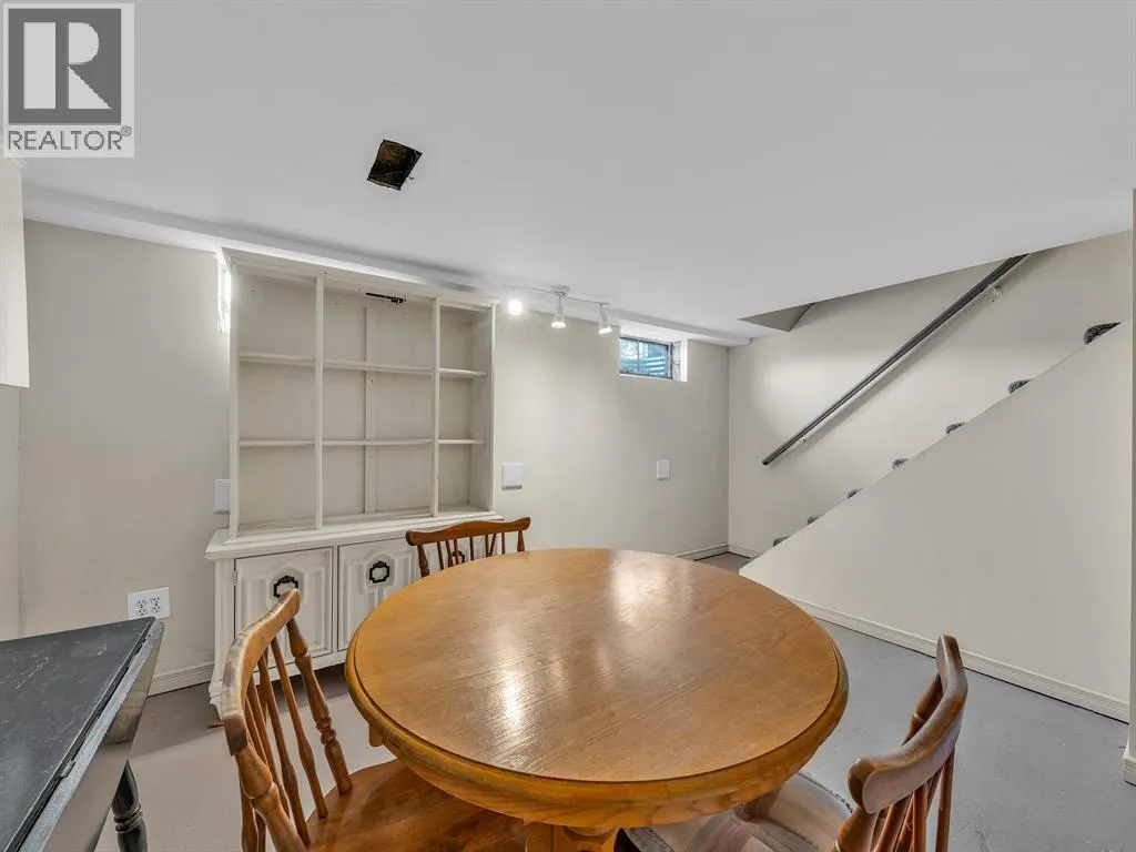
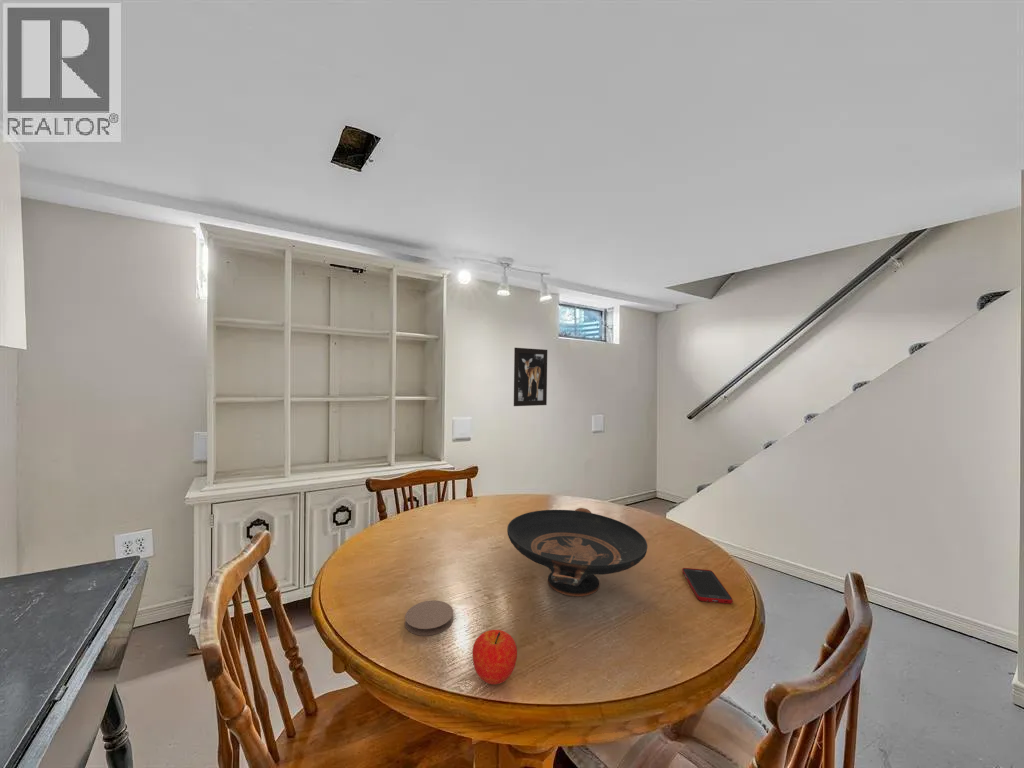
+ decorative bowl [506,507,648,598]
+ coaster [404,599,454,637]
+ fruit [471,629,518,686]
+ wall art [513,347,548,407]
+ cell phone [681,567,734,605]
